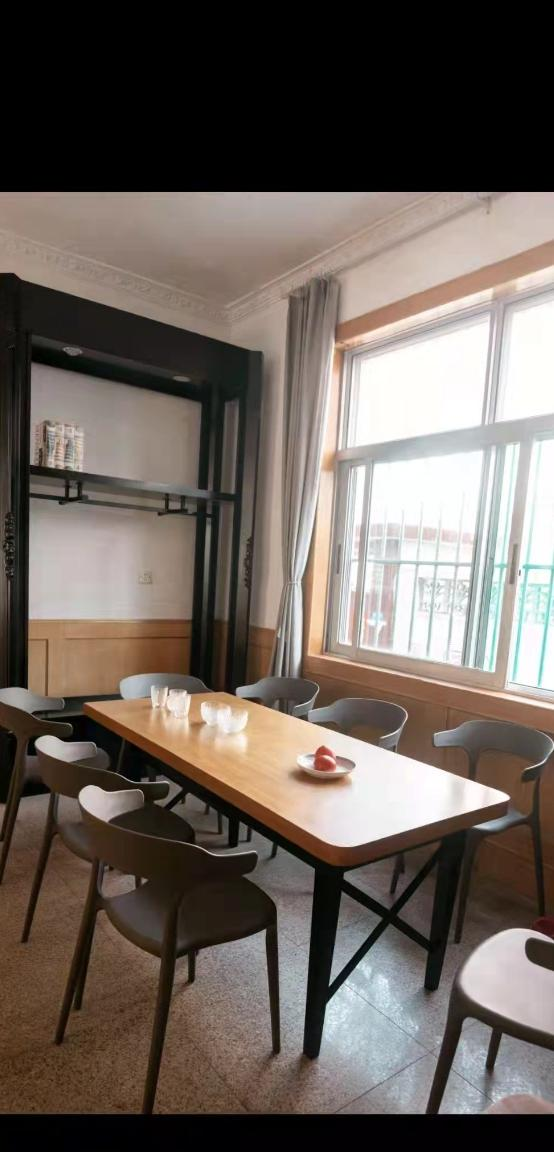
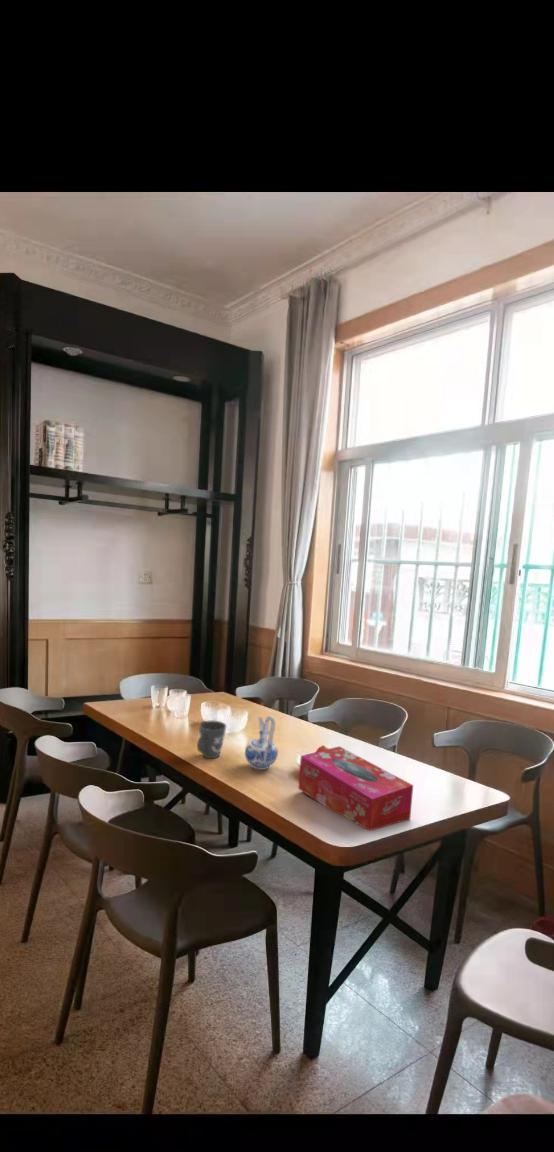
+ ceramic pitcher [244,715,279,771]
+ mug [196,719,227,759]
+ tissue box [297,745,414,832]
